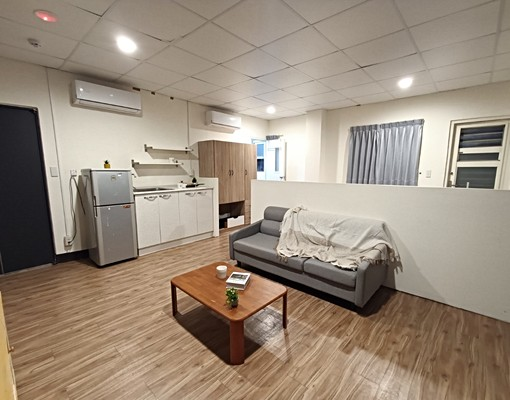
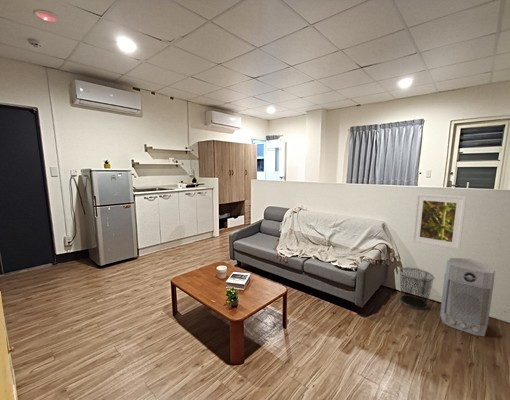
+ waste bin [398,267,435,310]
+ air purifier [439,257,496,337]
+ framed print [411,193,467,251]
